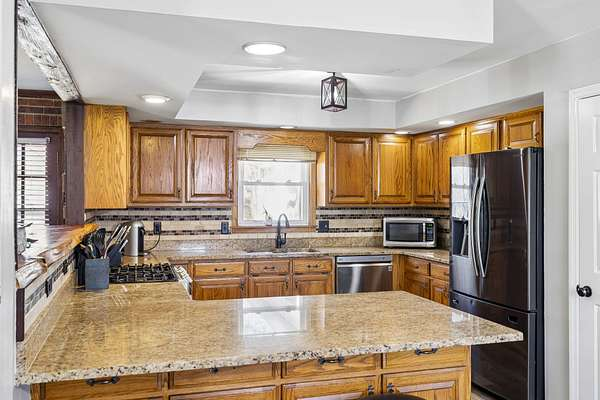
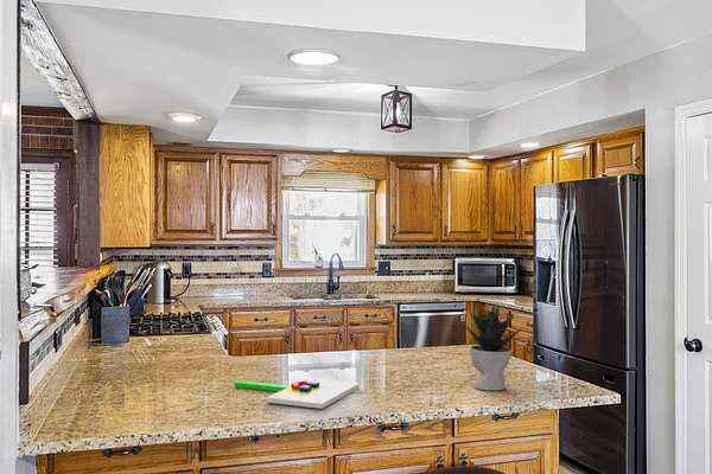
+ chopping board [234,378,360,410]
+ potted plant [462,299,527,392]
